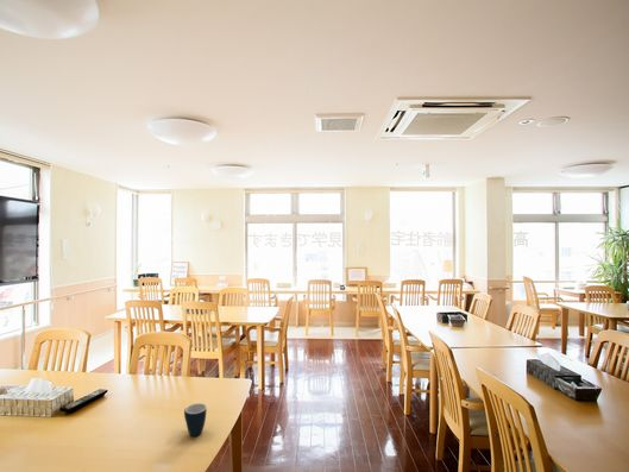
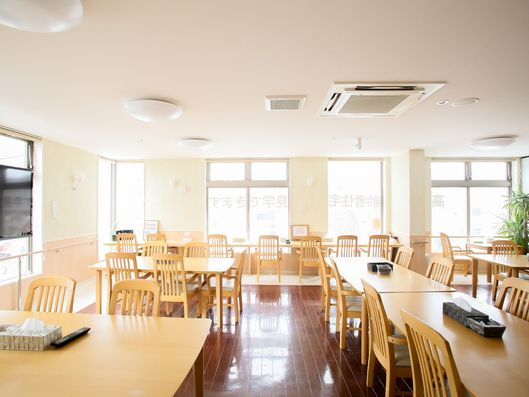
- mug [183,402,208,438]
